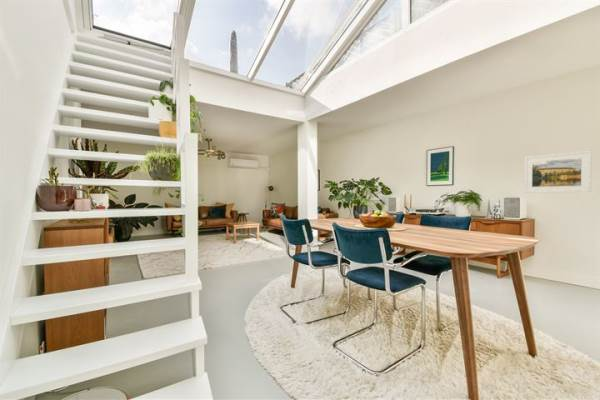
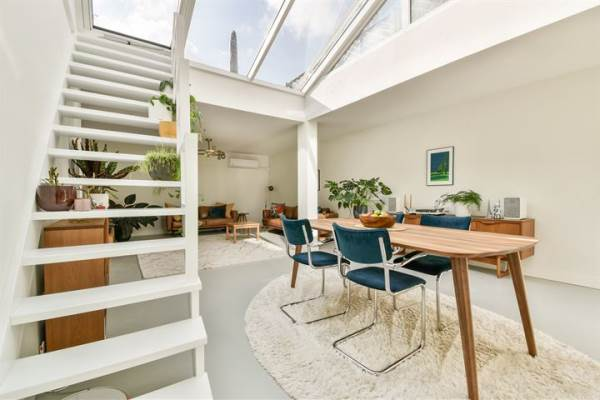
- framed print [523,149,593,194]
